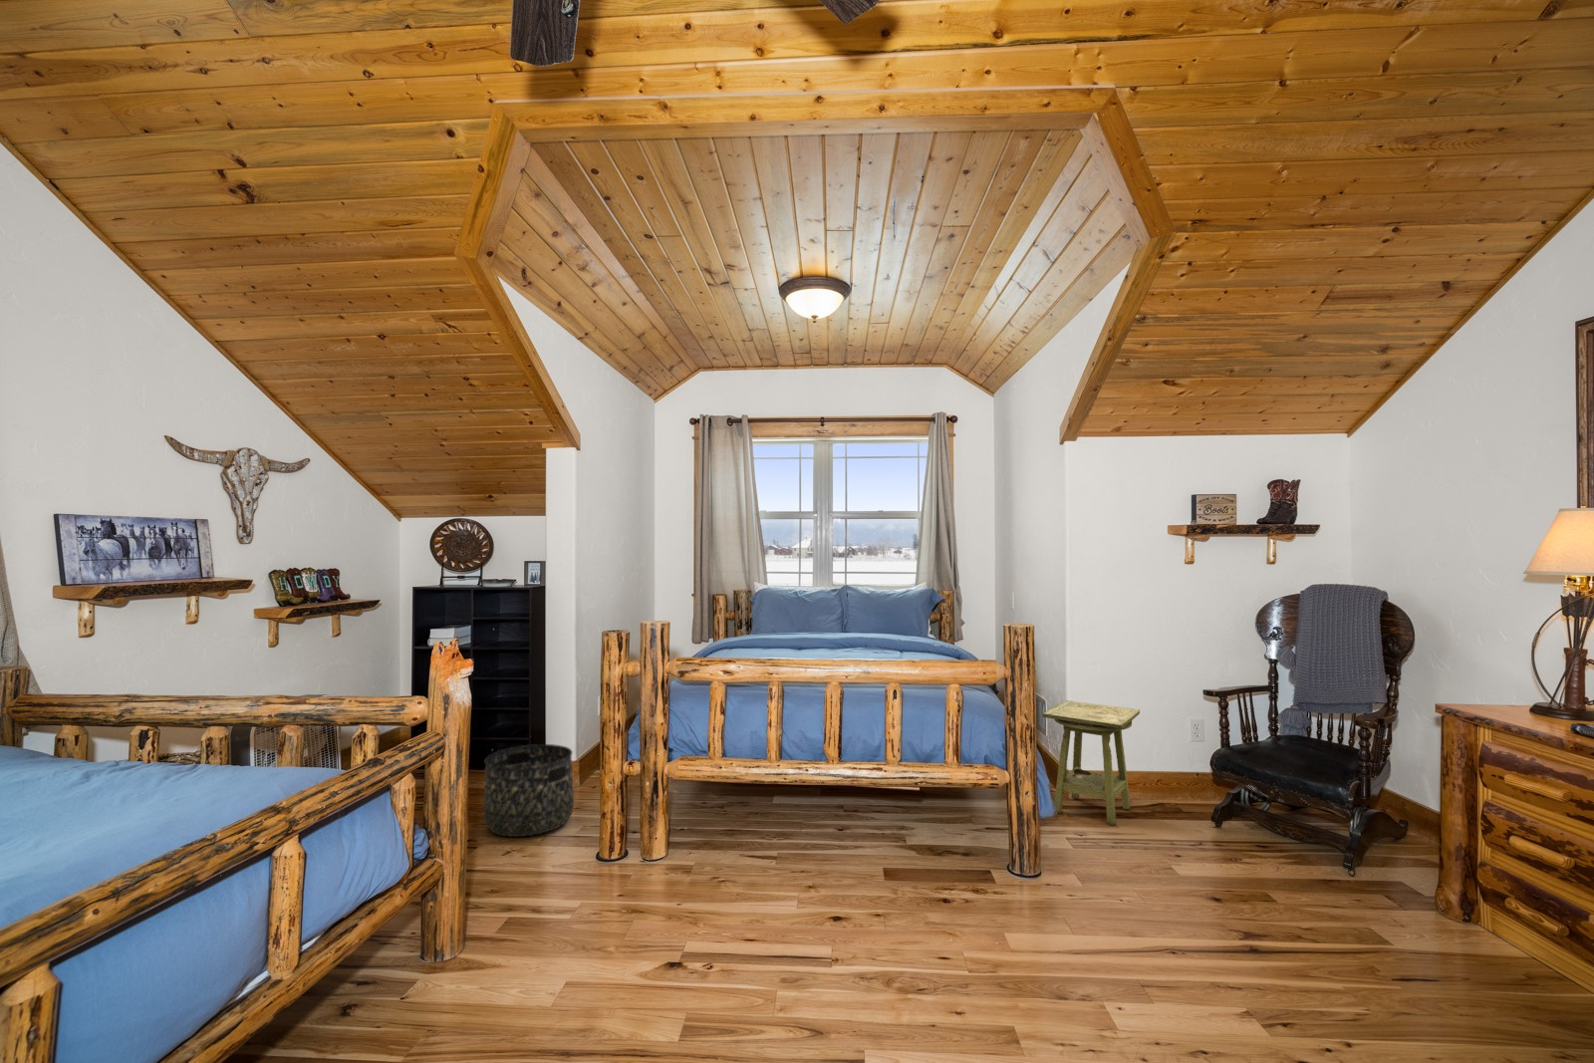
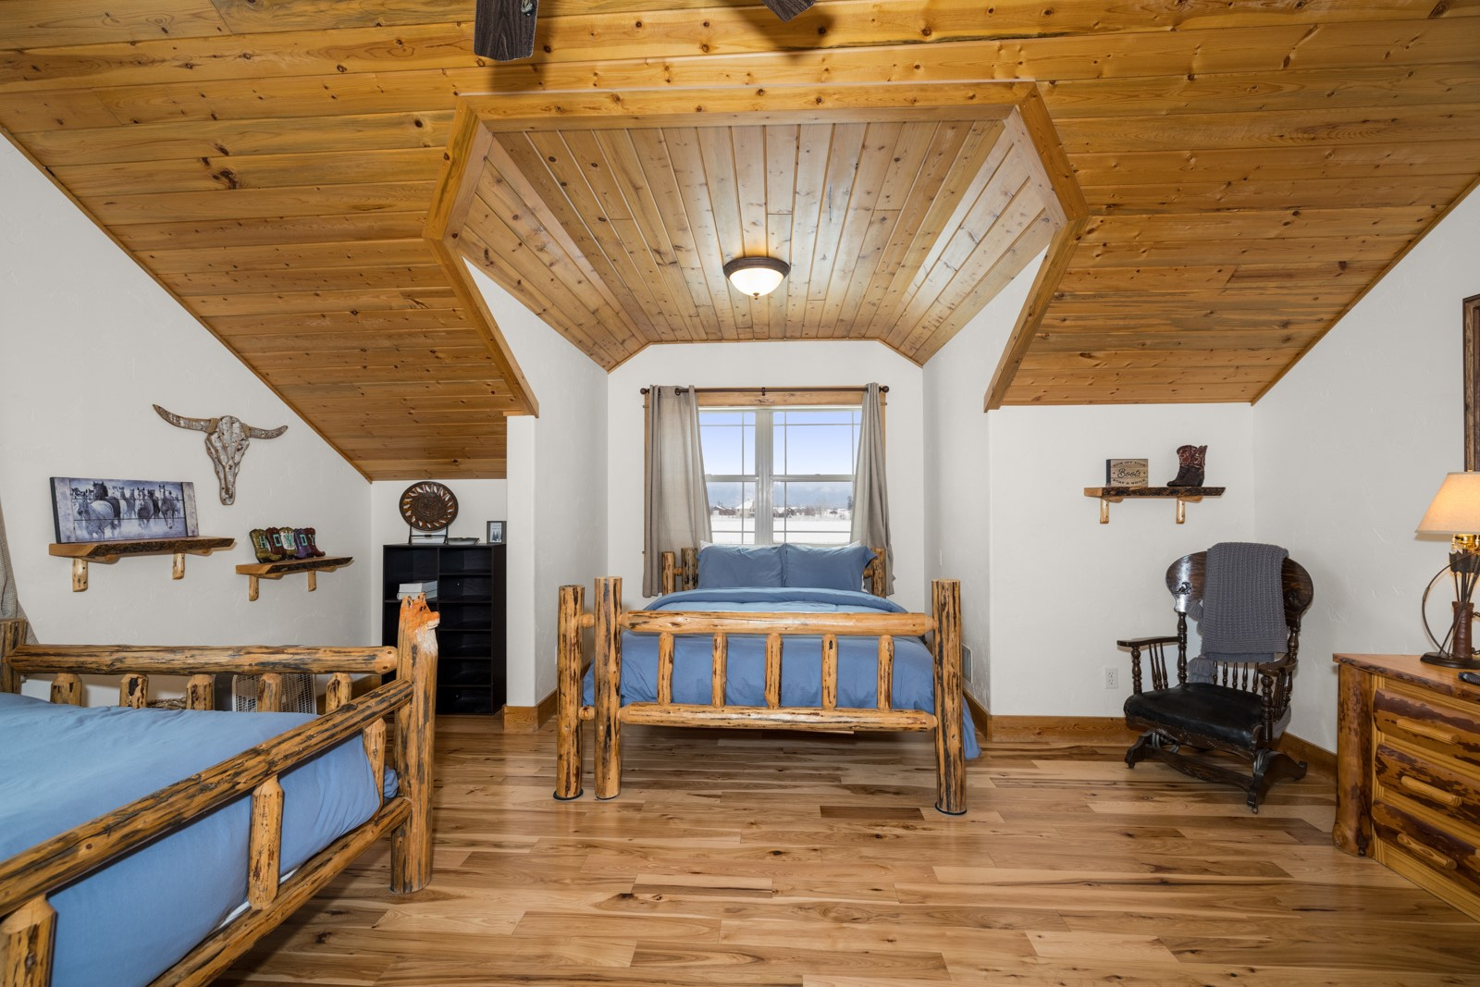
- basket [483,743,575,838]
- side table [1041,699,1141,826]
